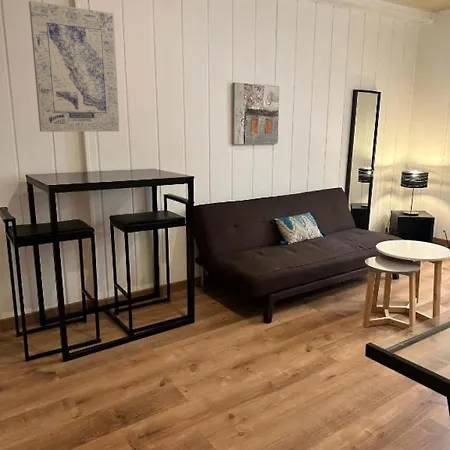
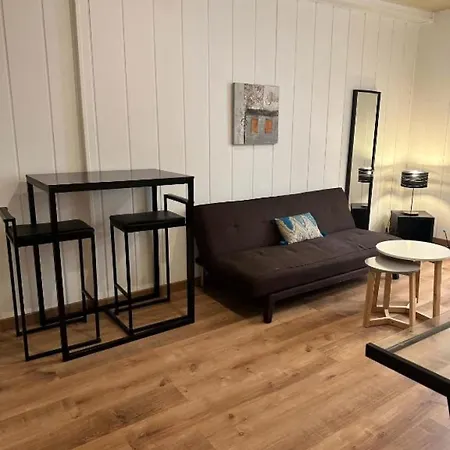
- wall art [28,0,120,133]
